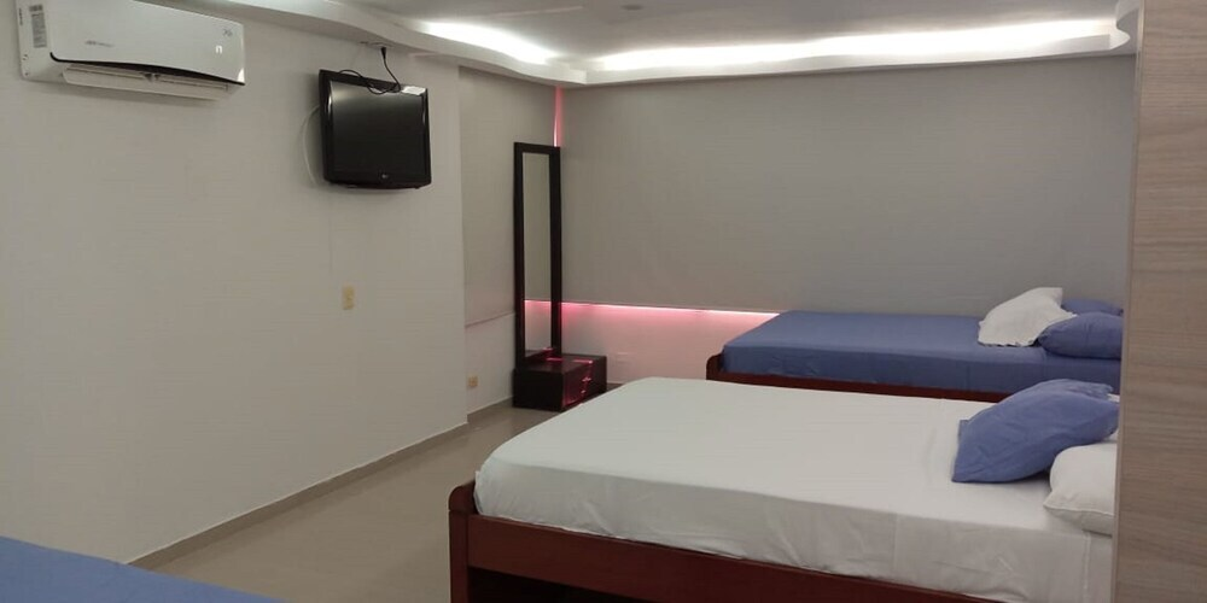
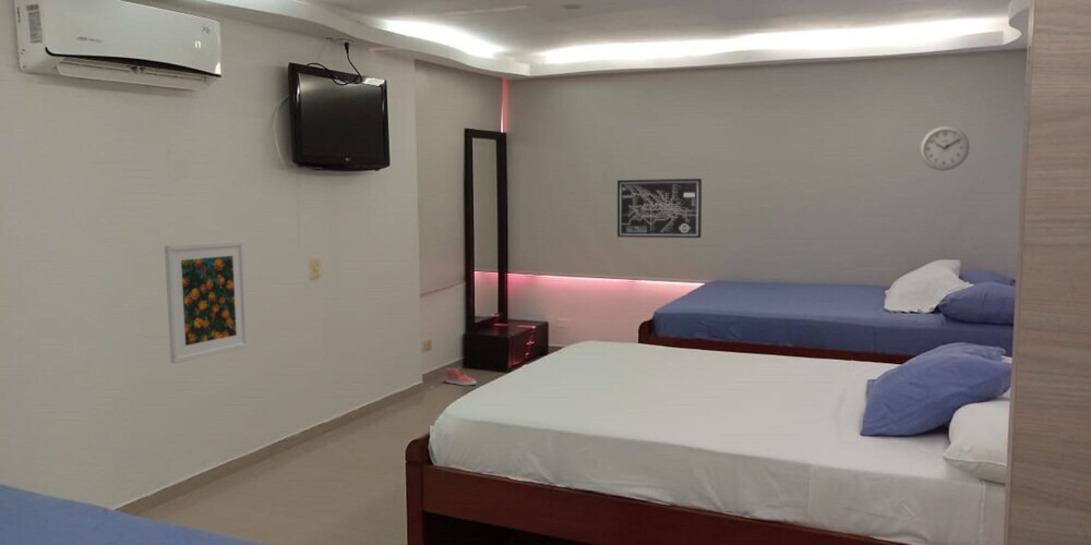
+ shoe [445,366,477,386]
+ wall art [616,178,703,239]
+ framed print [164,240,250,365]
+ wall clock [919,125,970,171]
